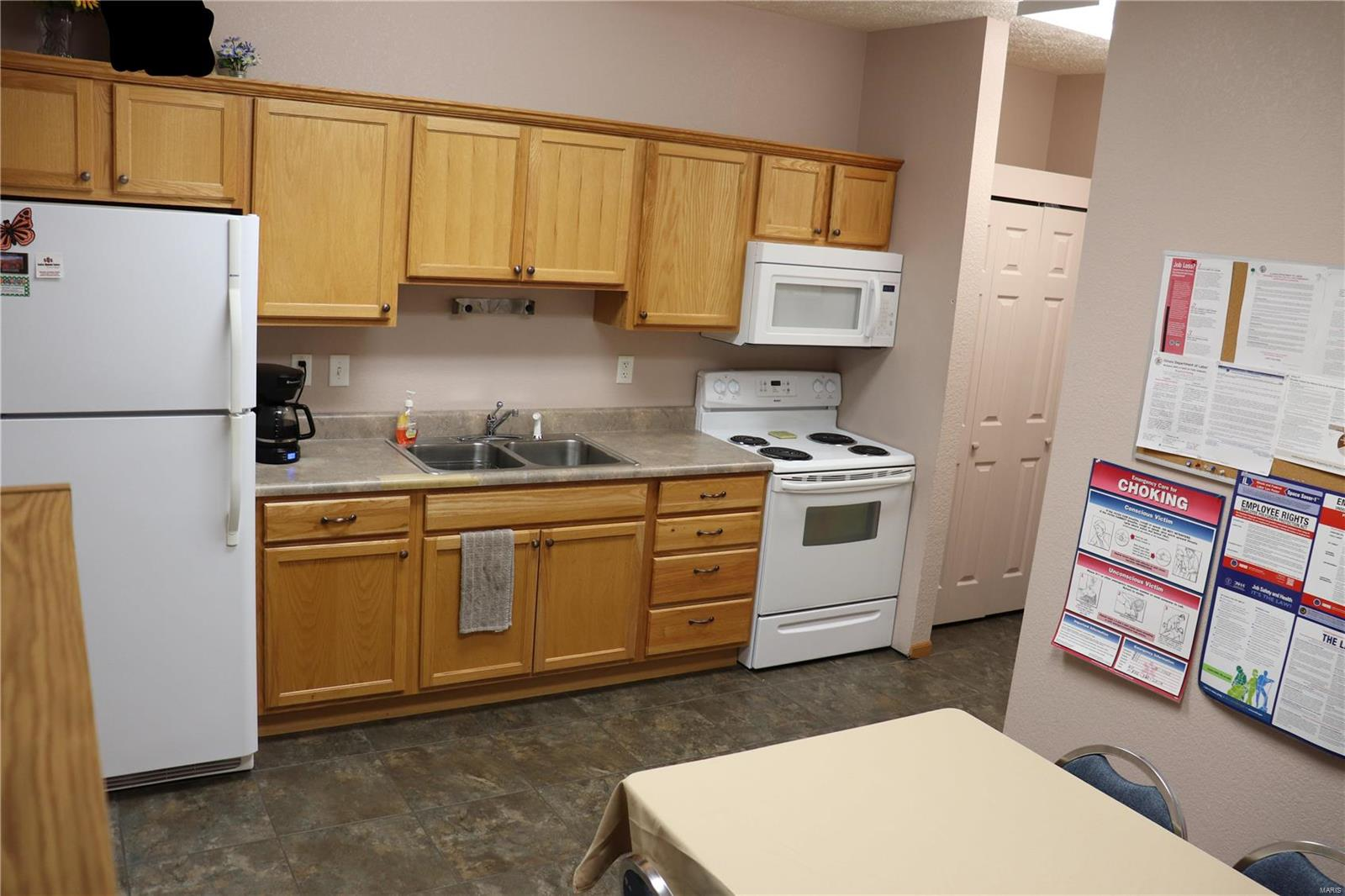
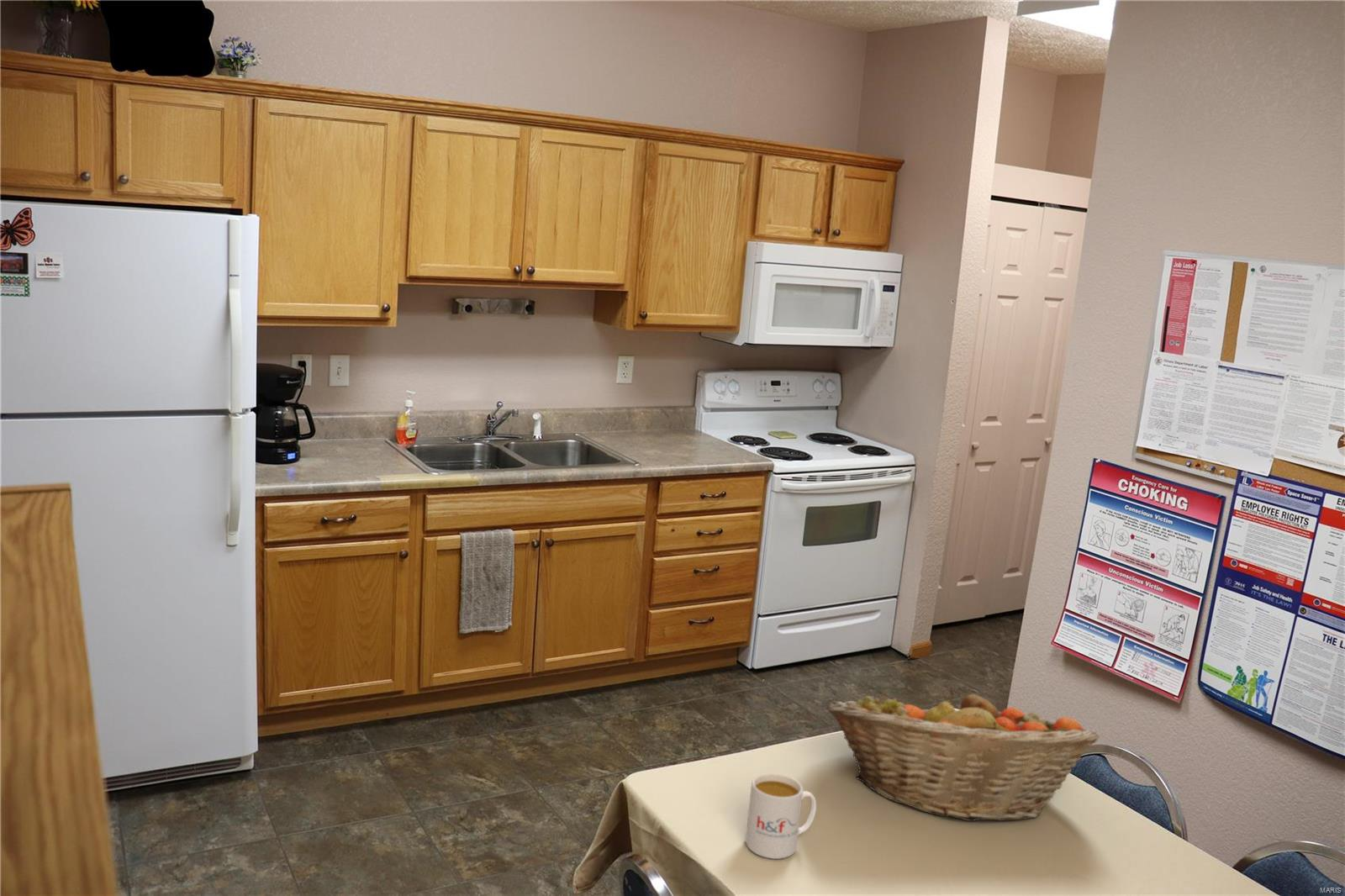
+ mug [745,772,817,860]
+ fruit basket [826,687,1101,822]
